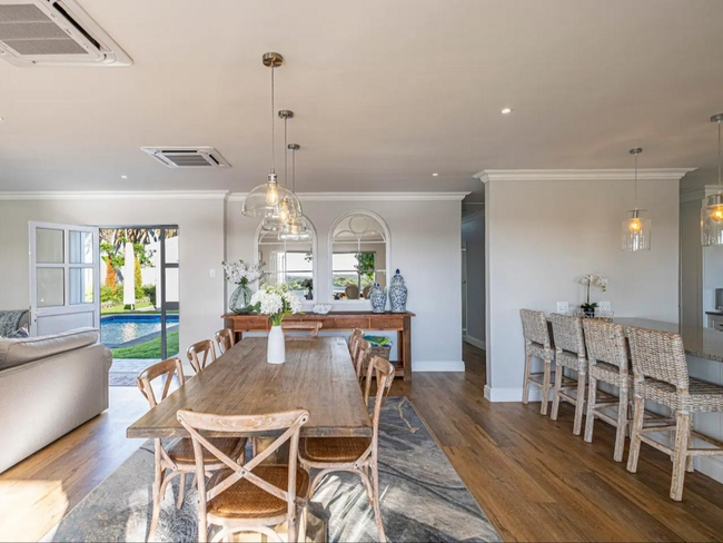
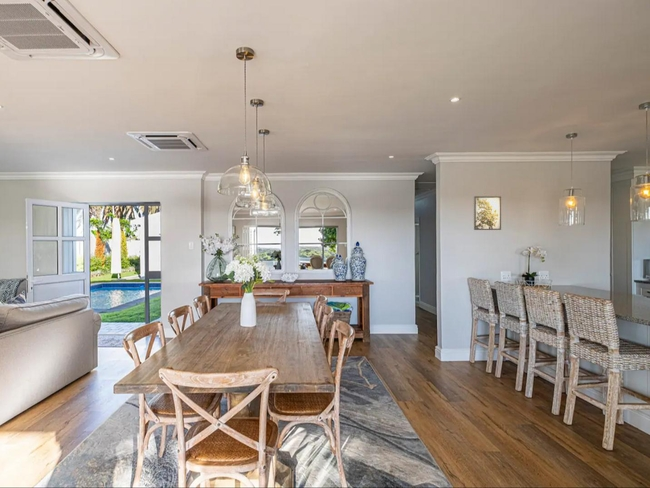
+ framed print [473,195,502,231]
